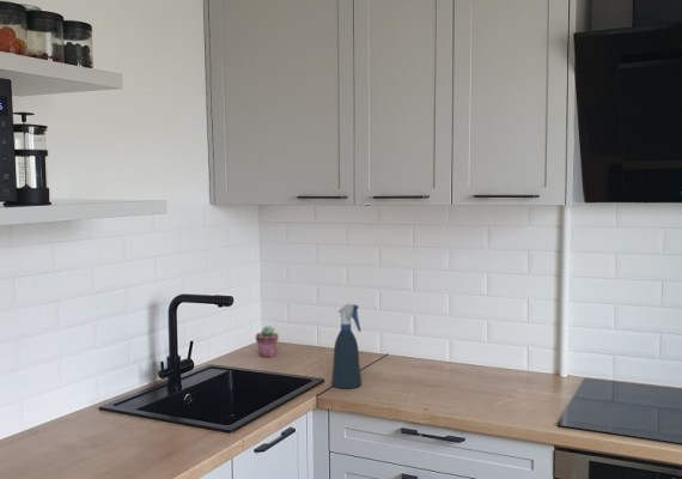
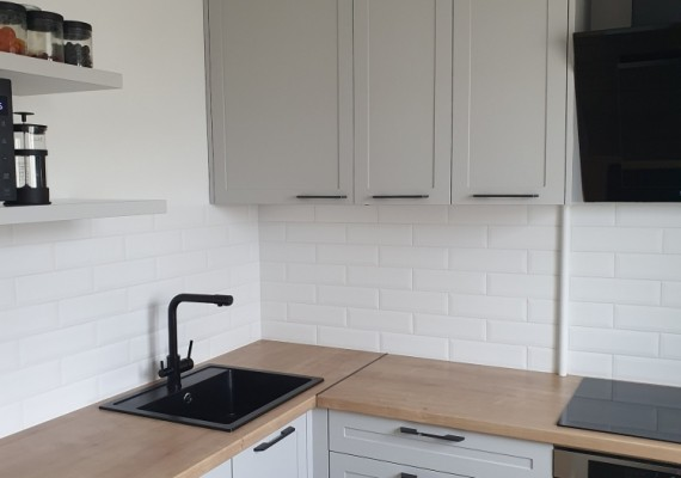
- spray bottle [330,303,363,389]
- potted succulent [255,325,280,358]
